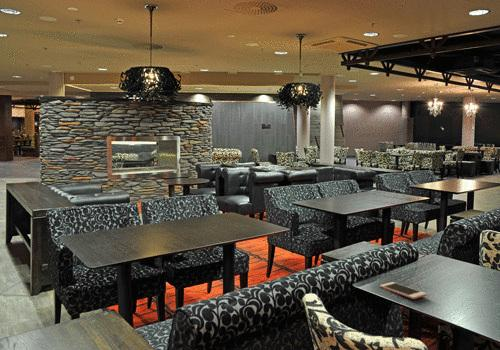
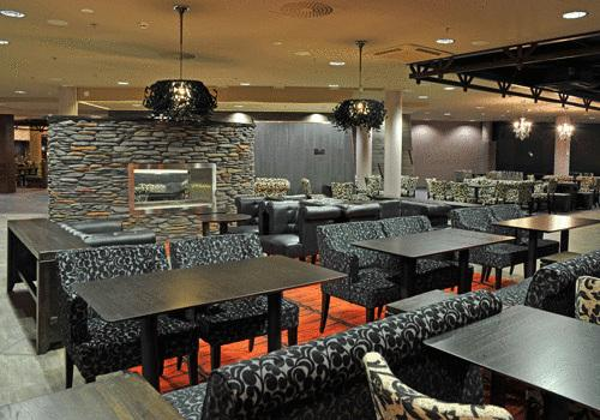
- cell phone [379,281,428,300]
